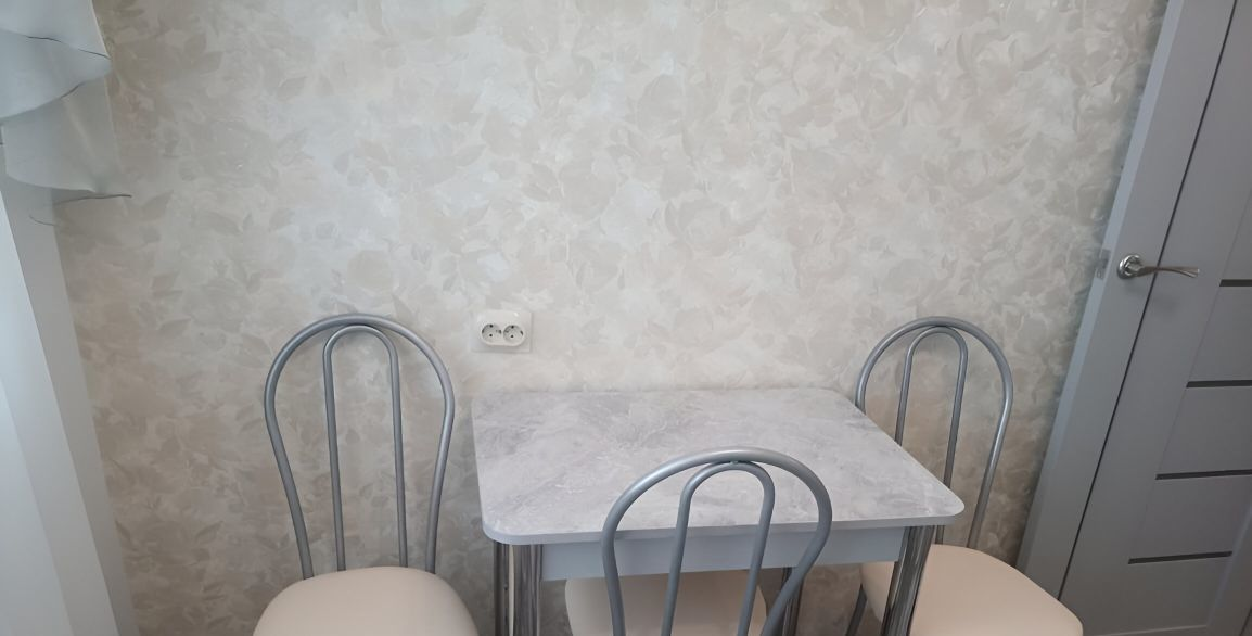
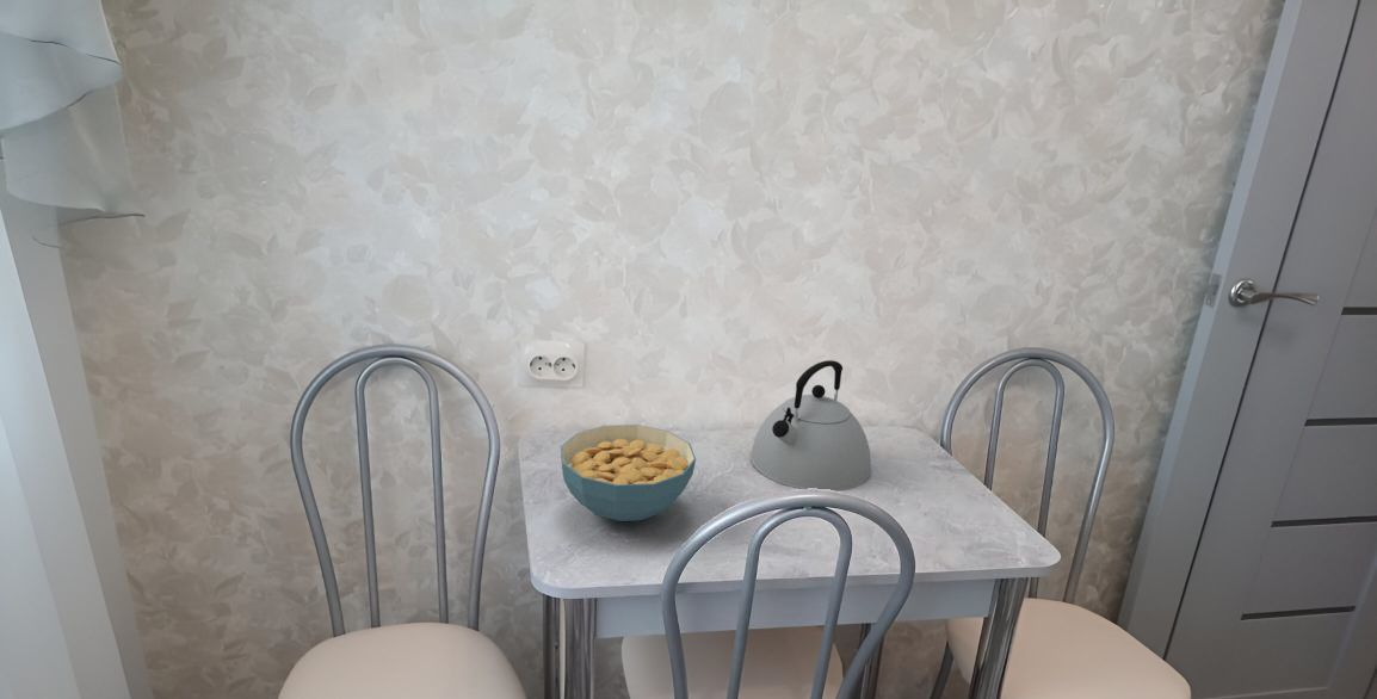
+ cereal bowl [560,423,697,522]
+ kettle [749,359,872,491]
